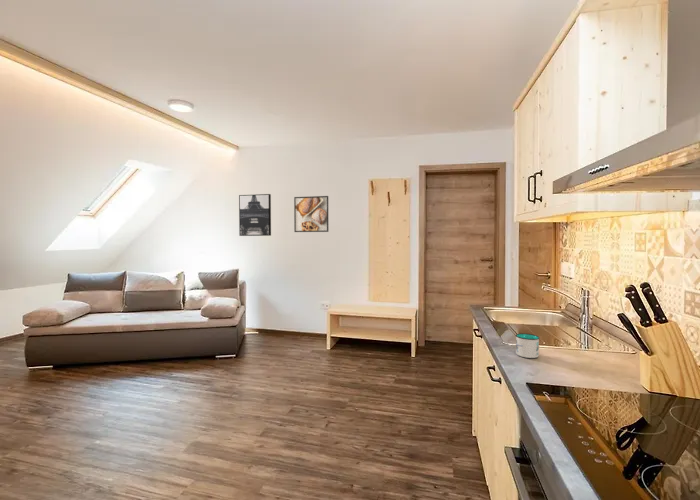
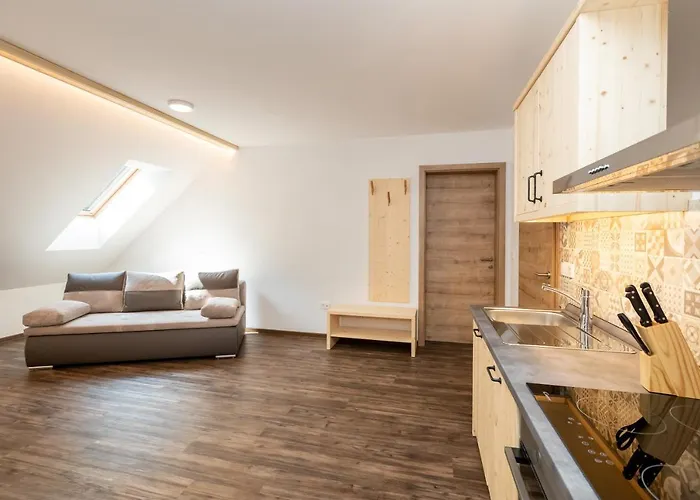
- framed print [293,195,330,233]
- wall art [238,193,272,237]
- mug [514,332,541,359]
